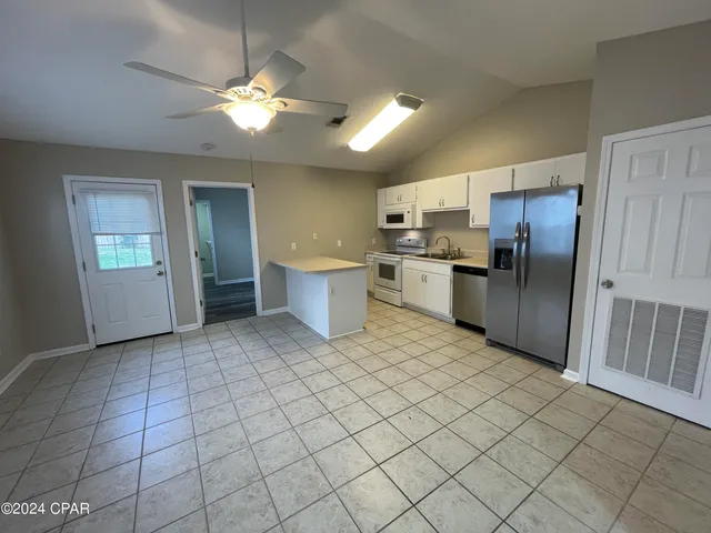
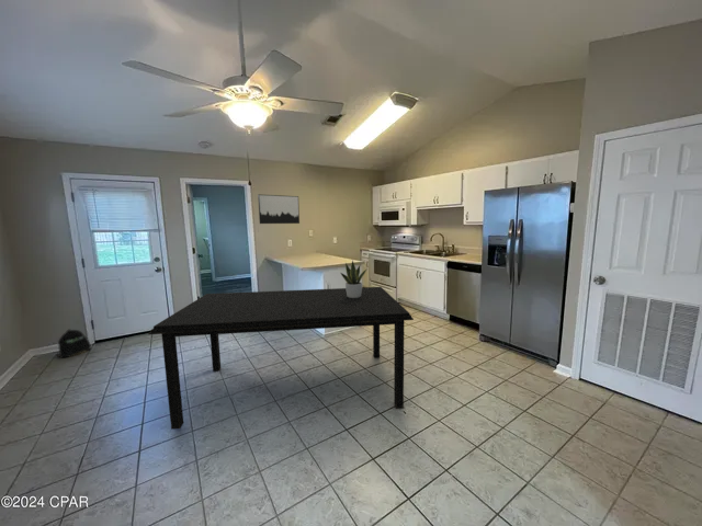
+ dining table [147,286,415,431]
+ potted plant [340,259,369,298]
+ wall art [257,193,301,225]
+ backpack [55,328,92,358]
